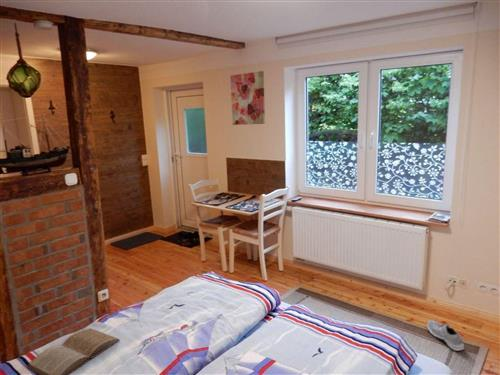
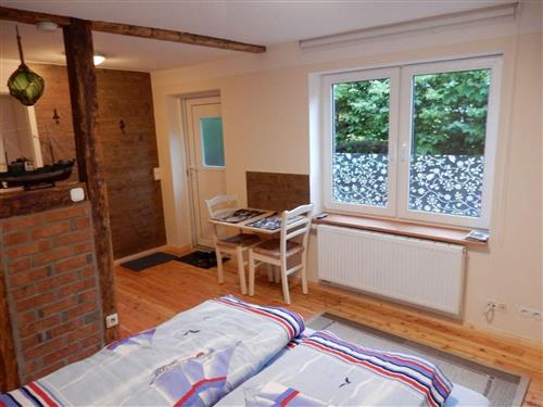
- wall art [229,70,266,126]
- book [26,327,121,375]
- sneaker [426,319,465,352]
